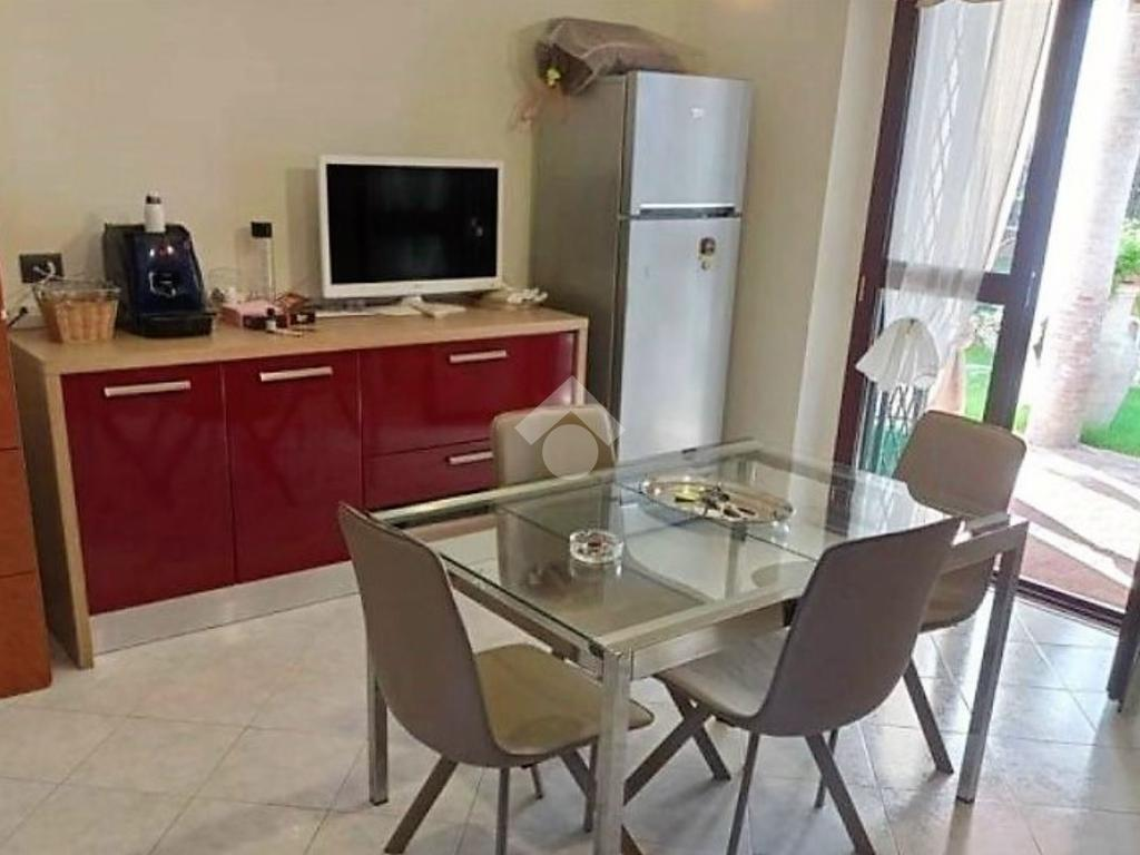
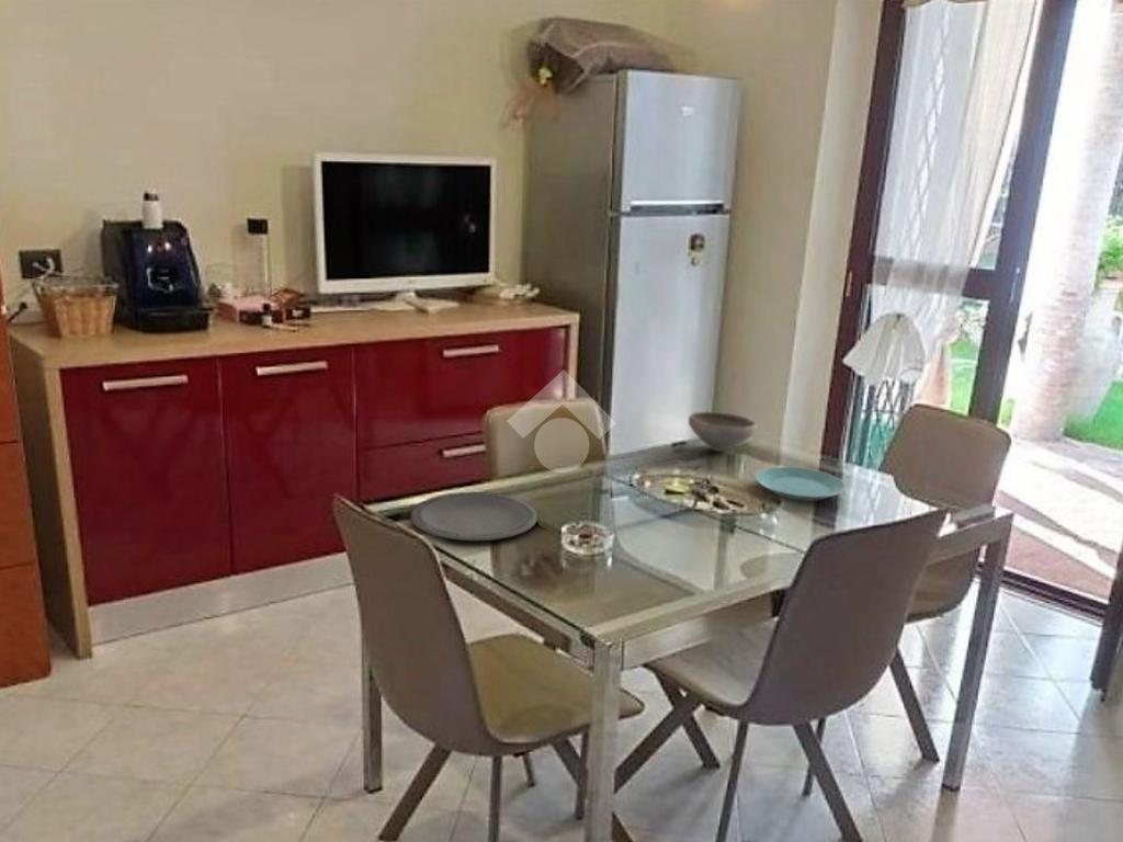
+ plate [755,466,847,502]
+ plate [410,491,538,542]
+ bowl [688,410,758,453]
